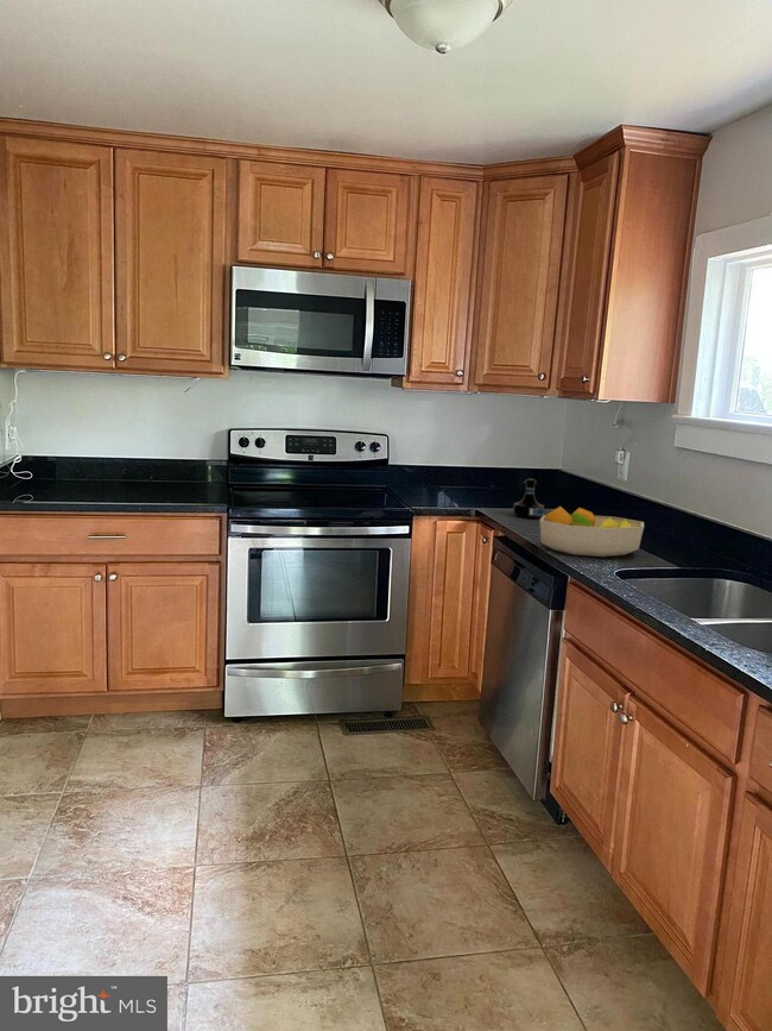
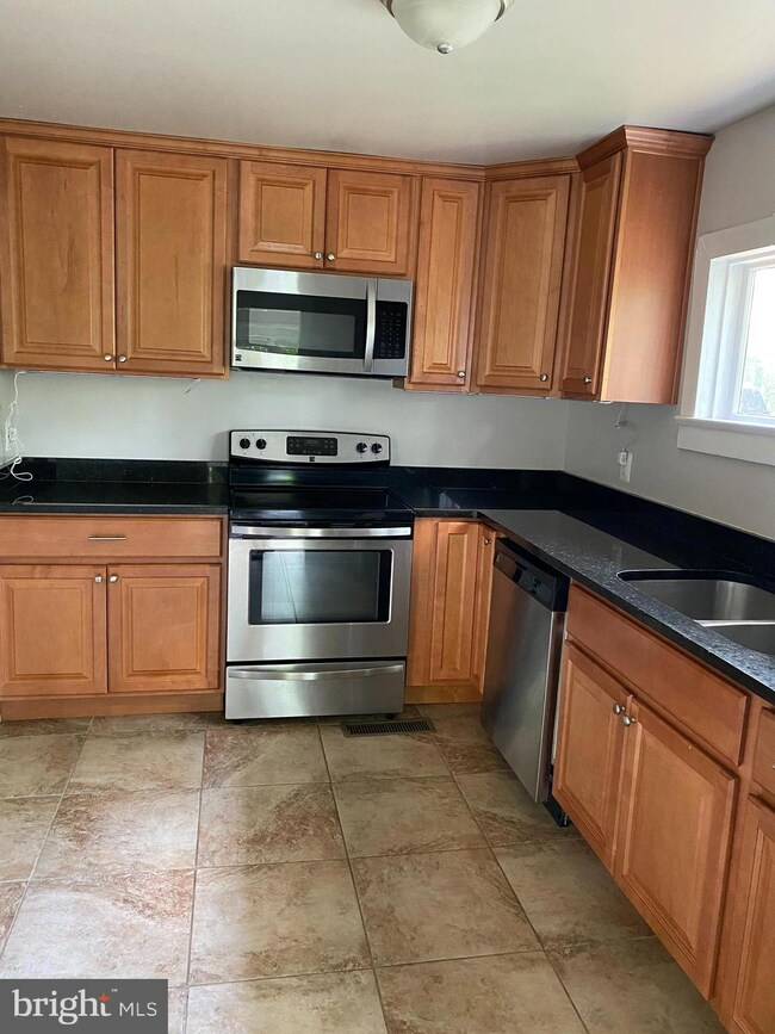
- tequila bottle [512,478,545,520]
- fruit bowl [538,505,645,558]
